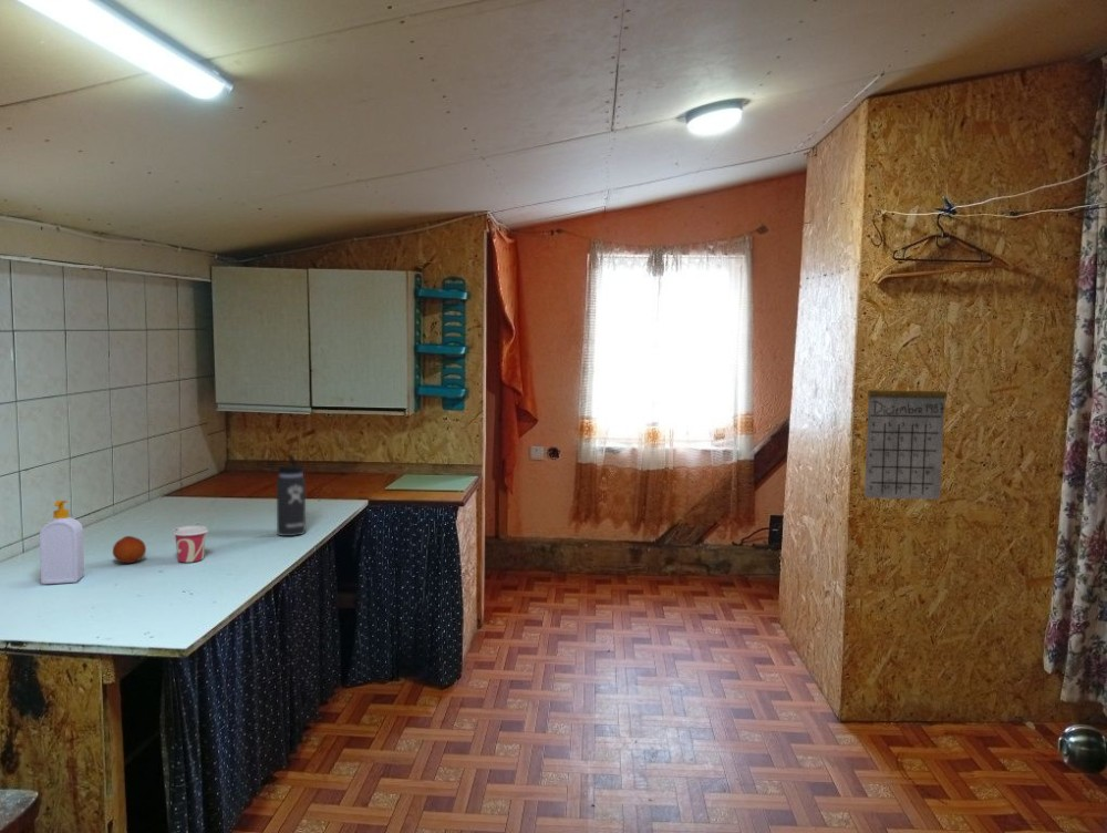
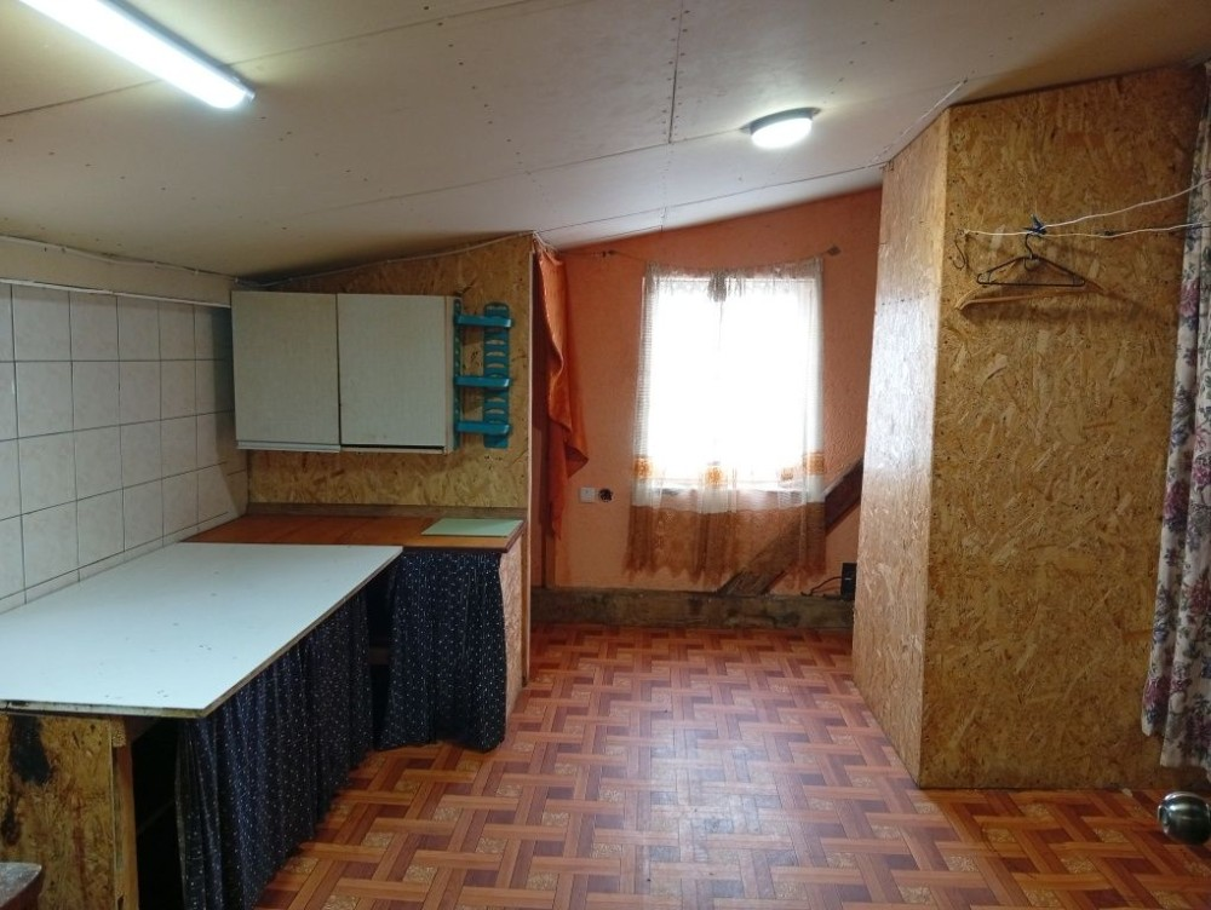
- cup [172,525,209,564]
- soap bottle [39,500,85,585]
- thermos bottle [269,453,307,537]
- calendar [863,366,949,501]
- fruit [112,535,147,564]
